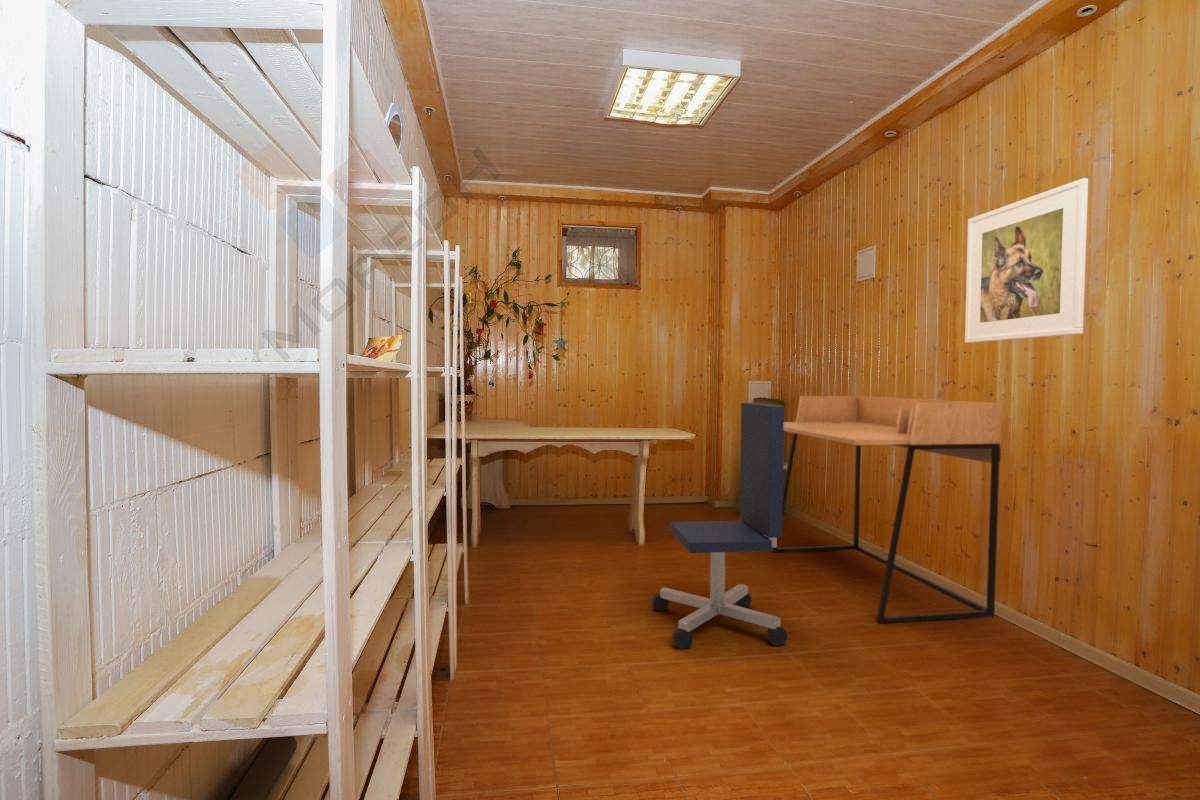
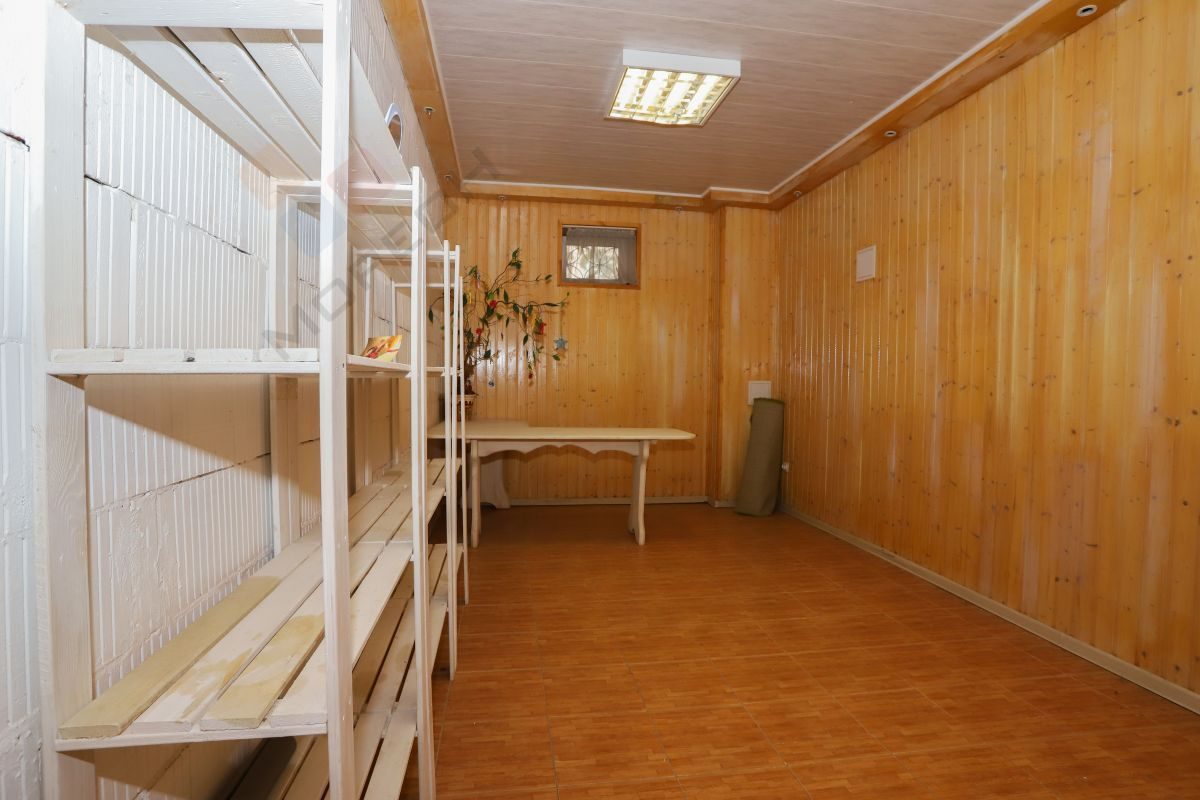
- office chair [651,402,788,650]
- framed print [964,177,1089,344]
- desk [771,395,1002,625]
